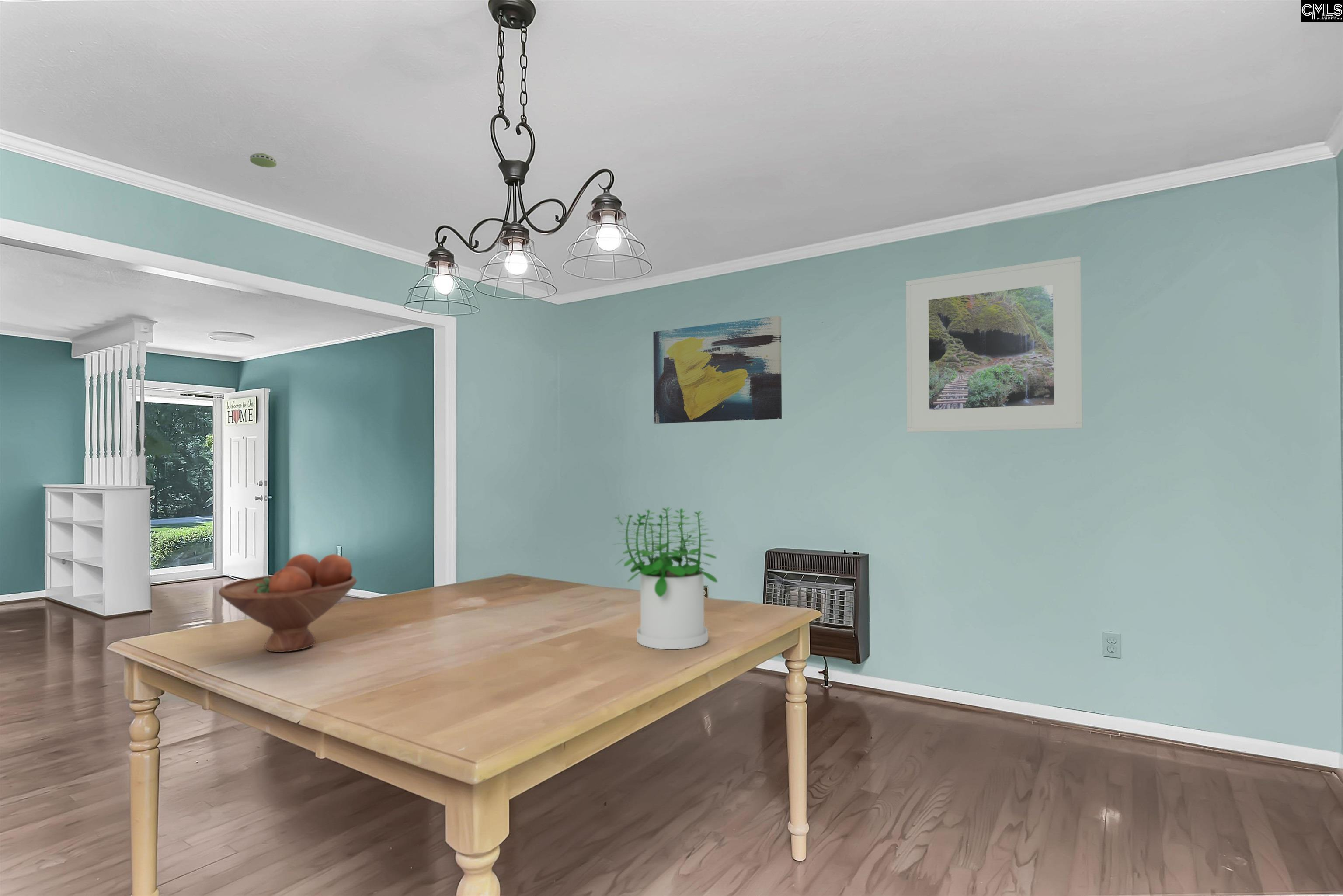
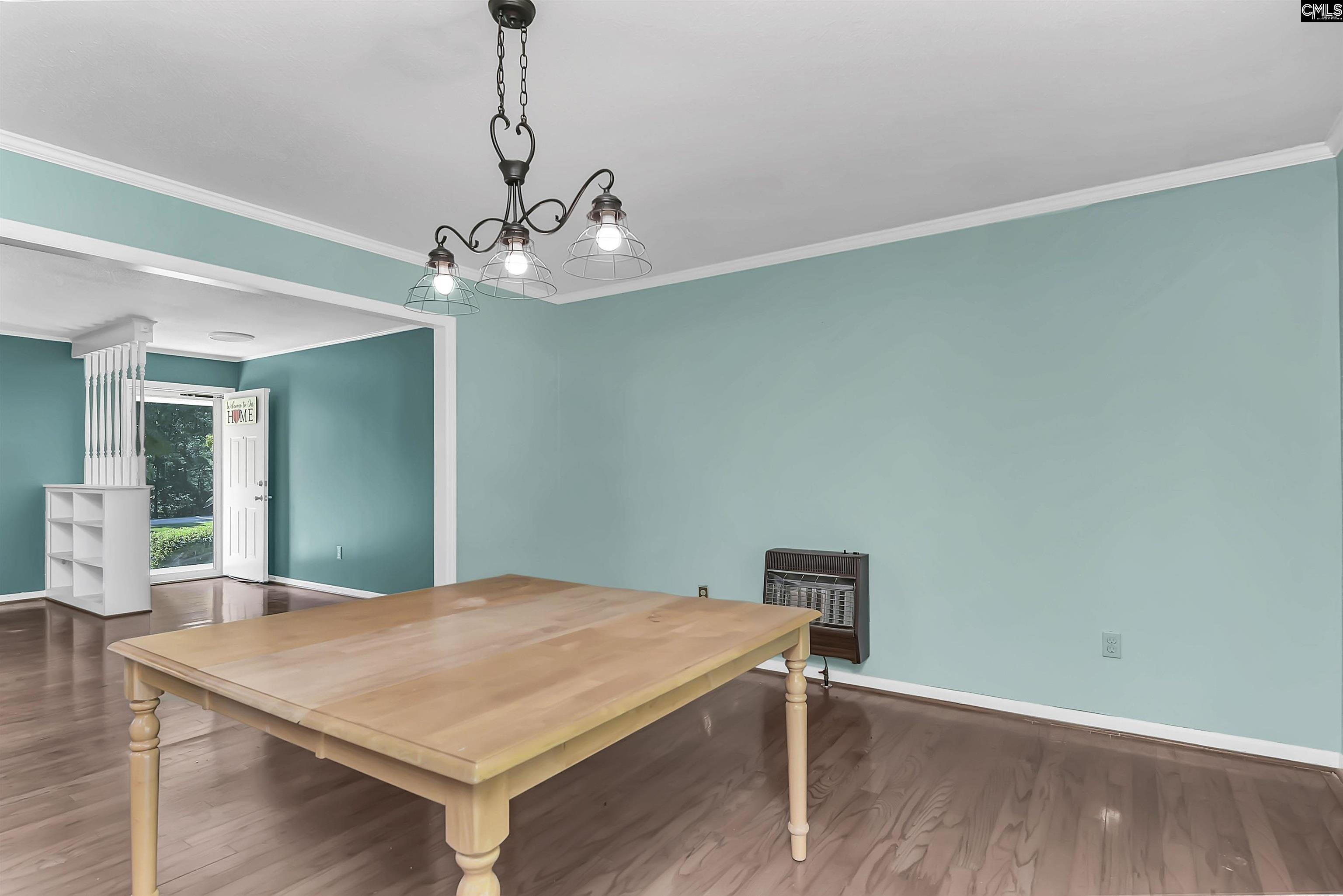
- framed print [905,256,1083,433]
- wall art [653,315,782,424]
- potted plant [612,507,718,650]
- smoke detector [250,153,277,168]
- fruit bowl [218,553,357,653]
